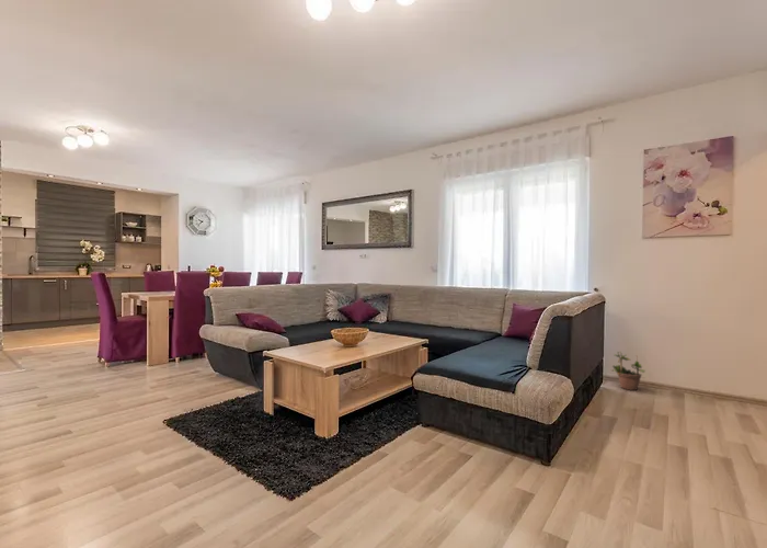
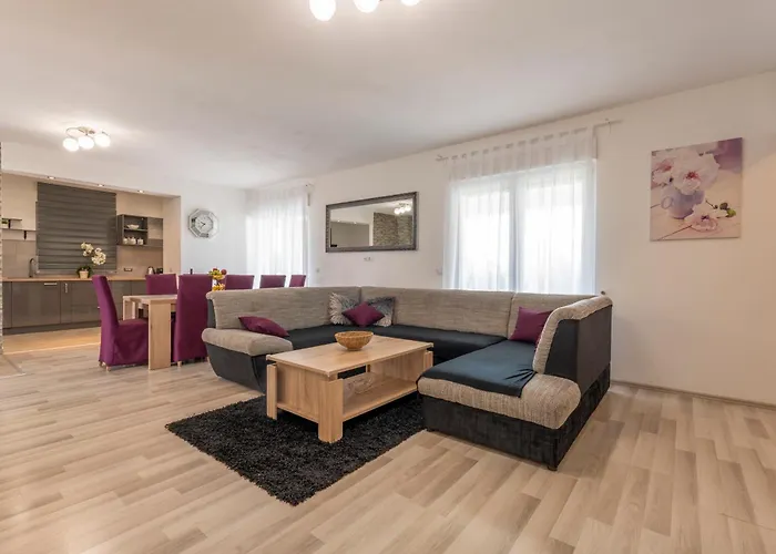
- potted plant [610,351,646,391]
